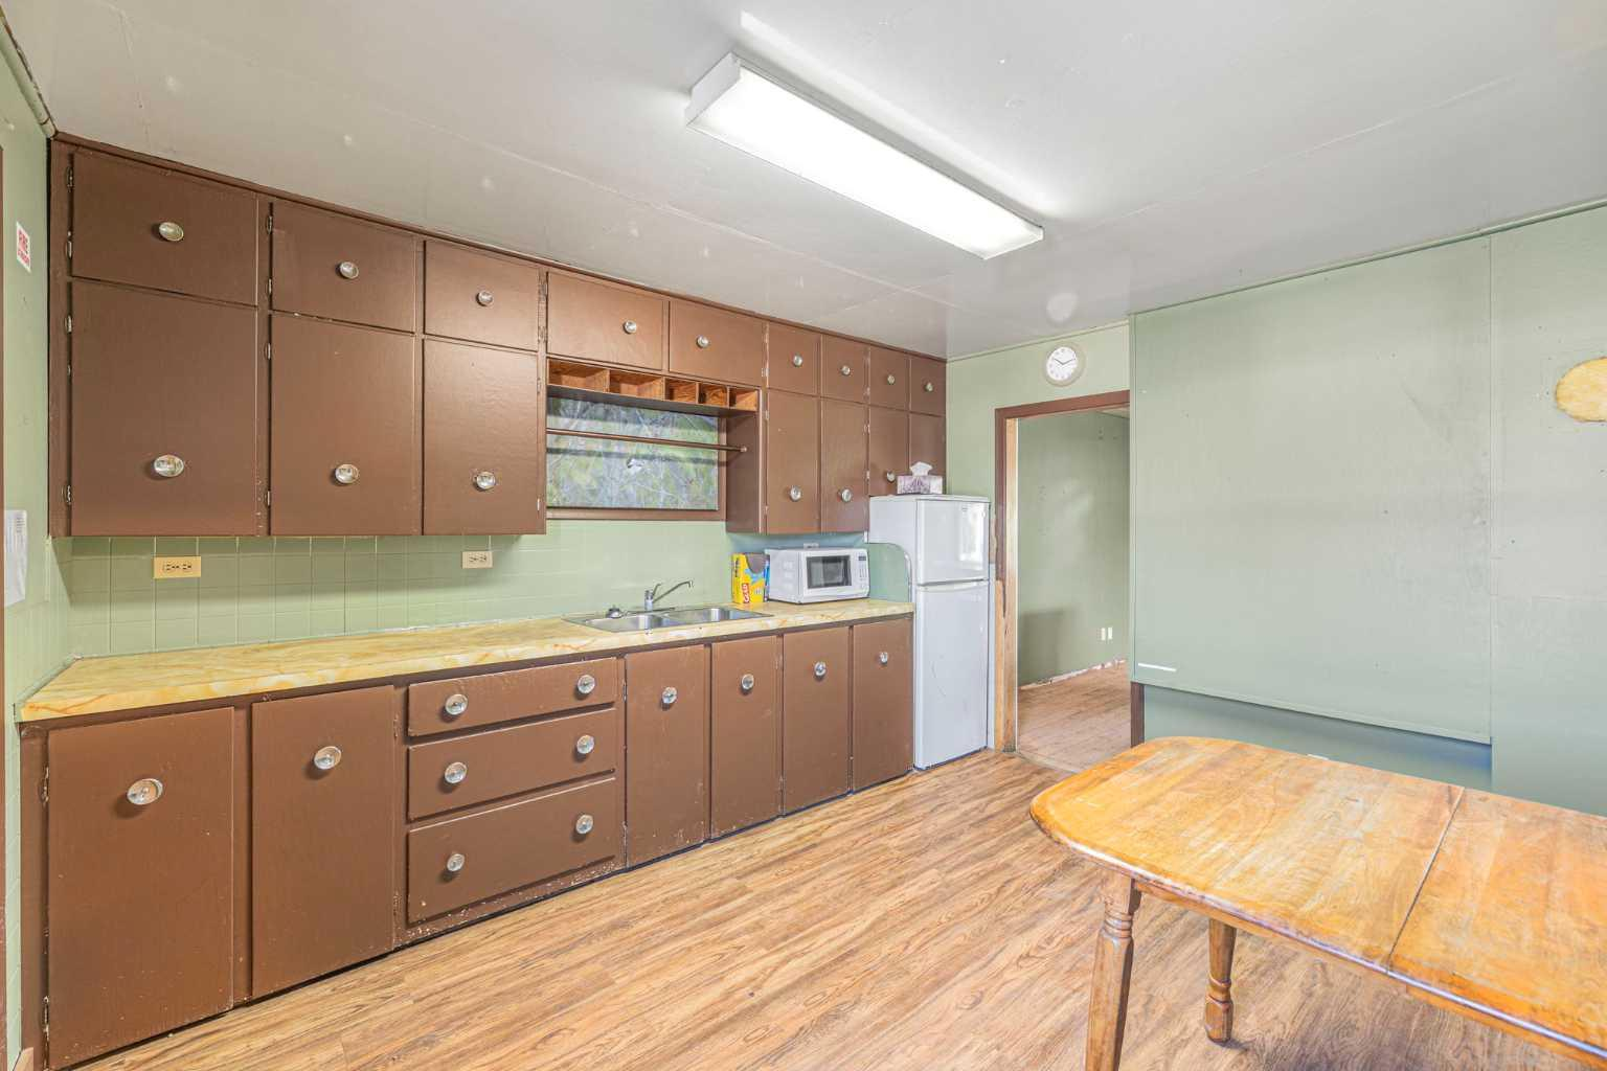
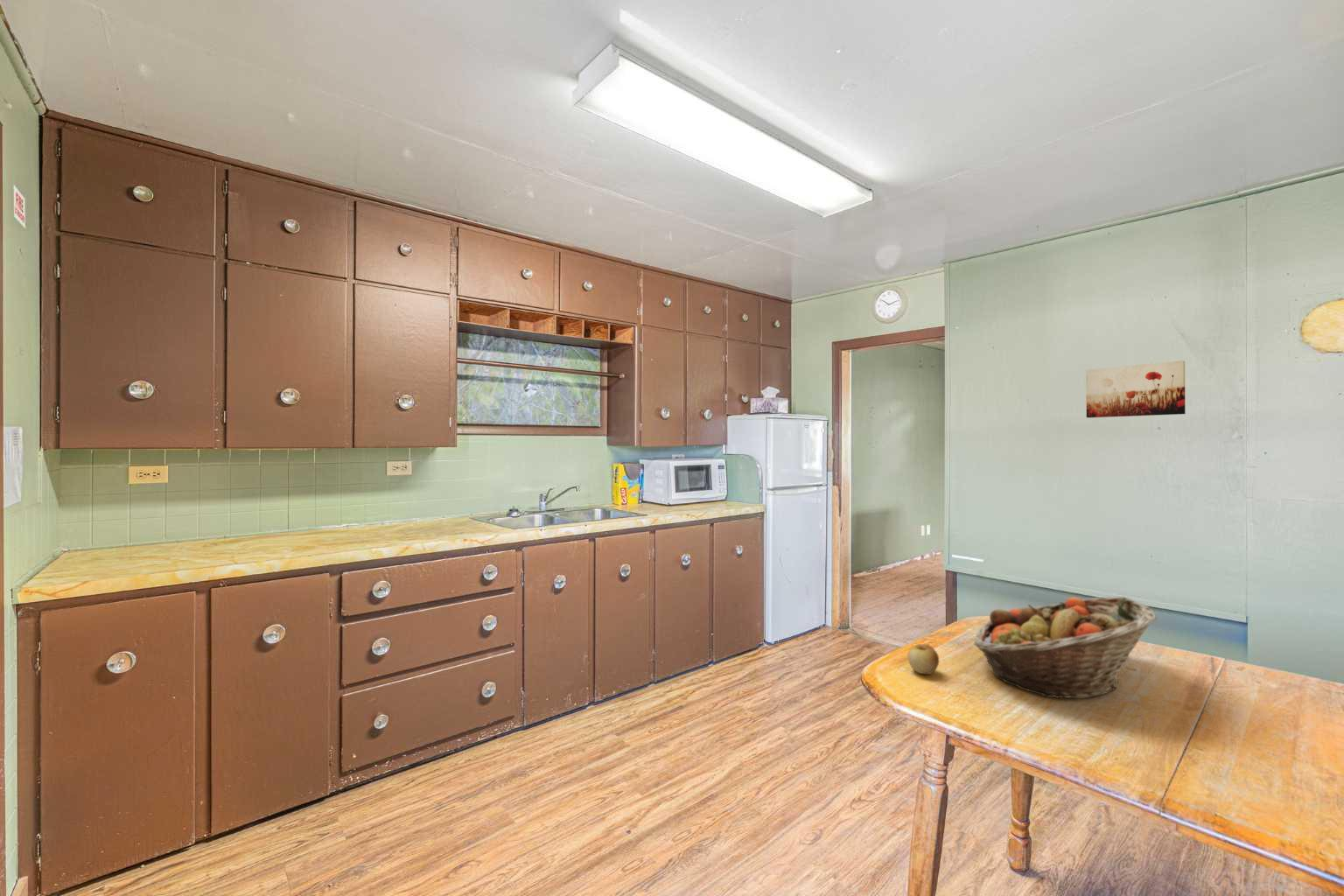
+ apple [907,643,940,676]
+ wall art [1085,360,1187,418]
+ fruit basket [973,596,1158,699]
